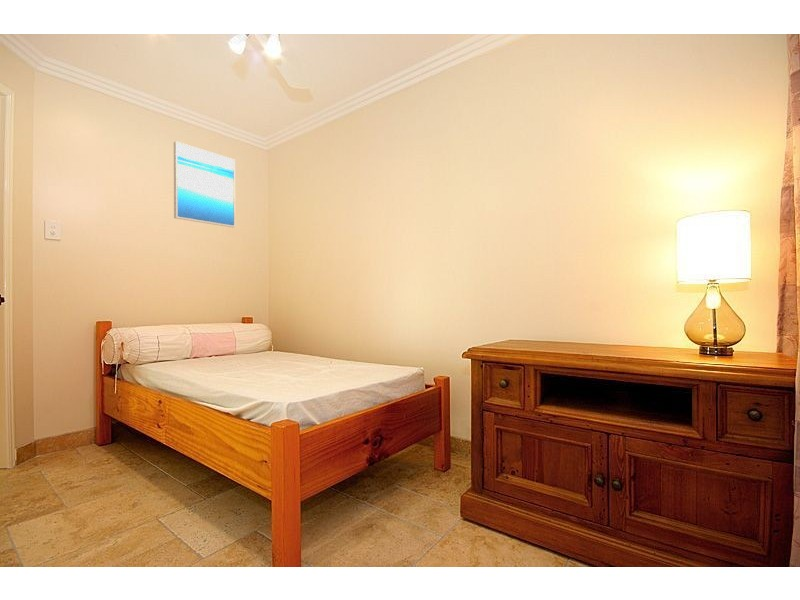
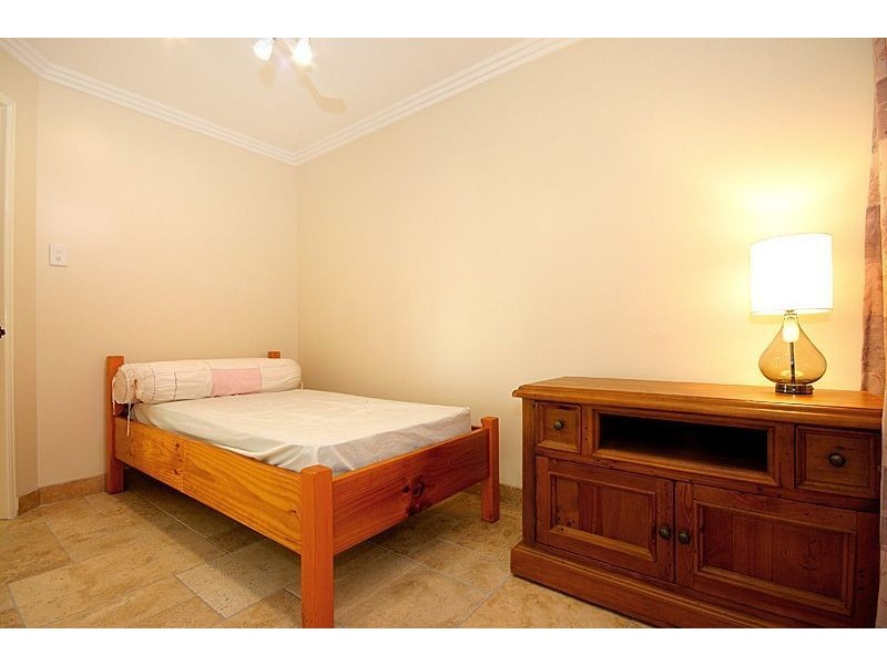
- wall art [173,140,236,229]
